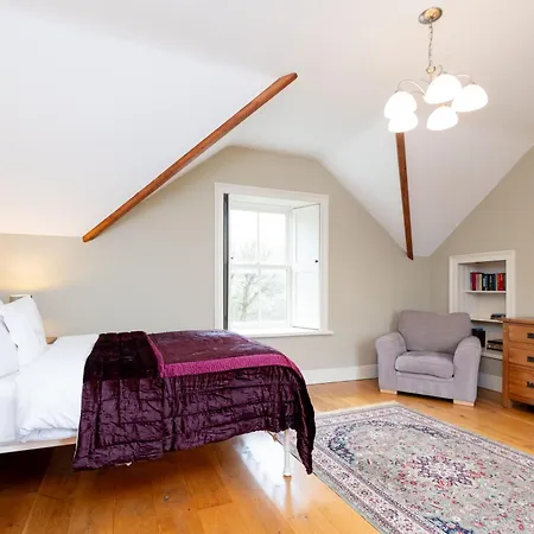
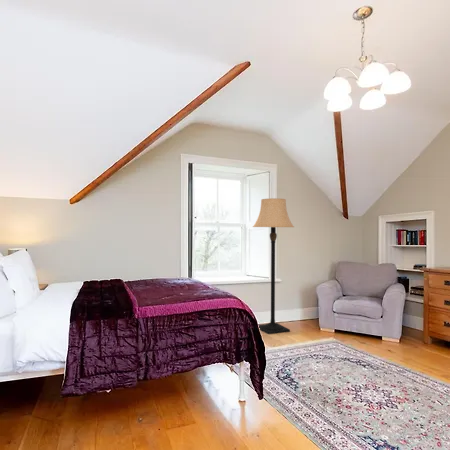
+ lamp [252,197,295,335]
